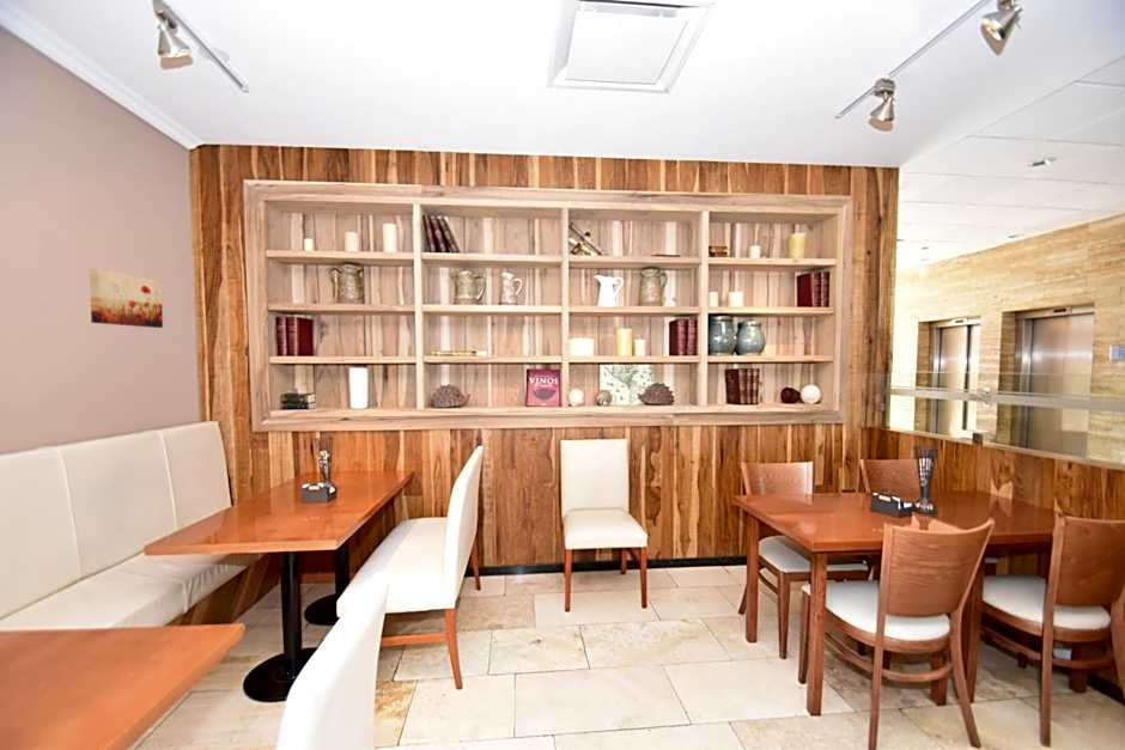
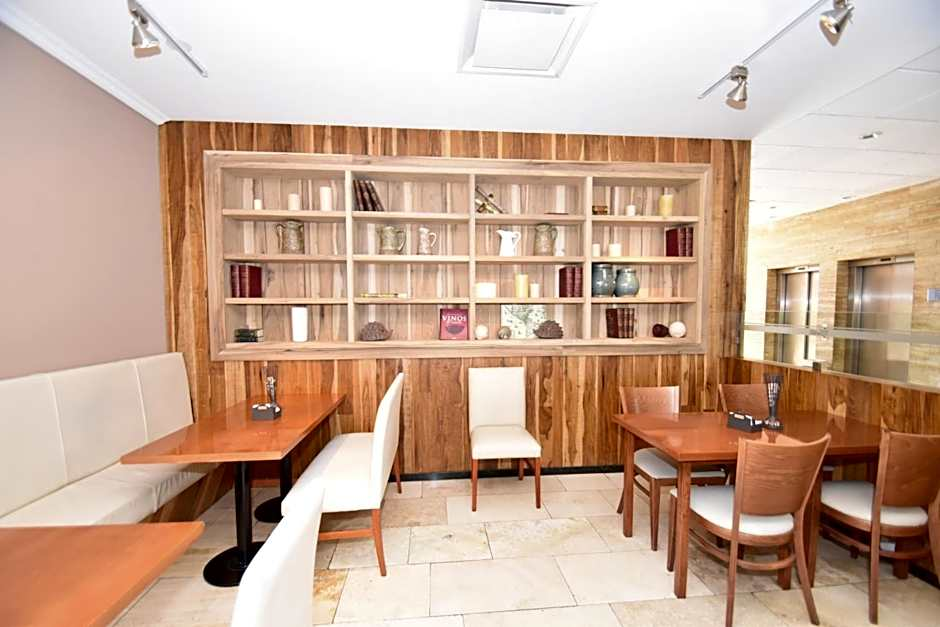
- wall art [89,267,164,329]
